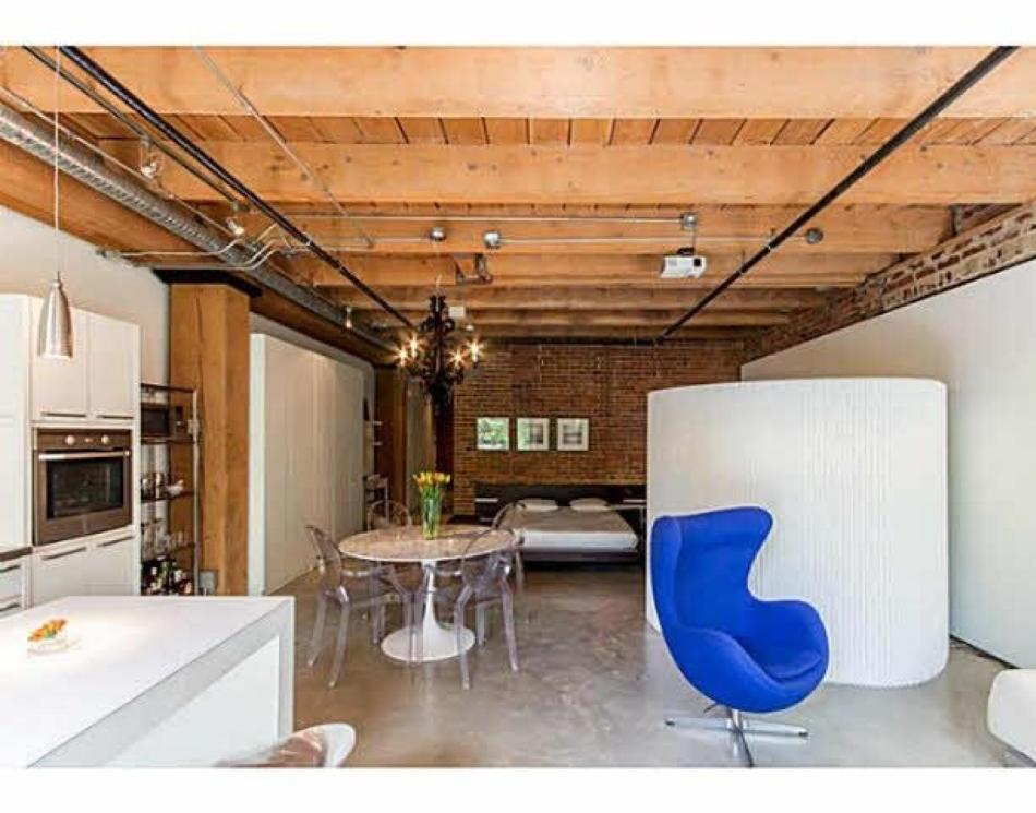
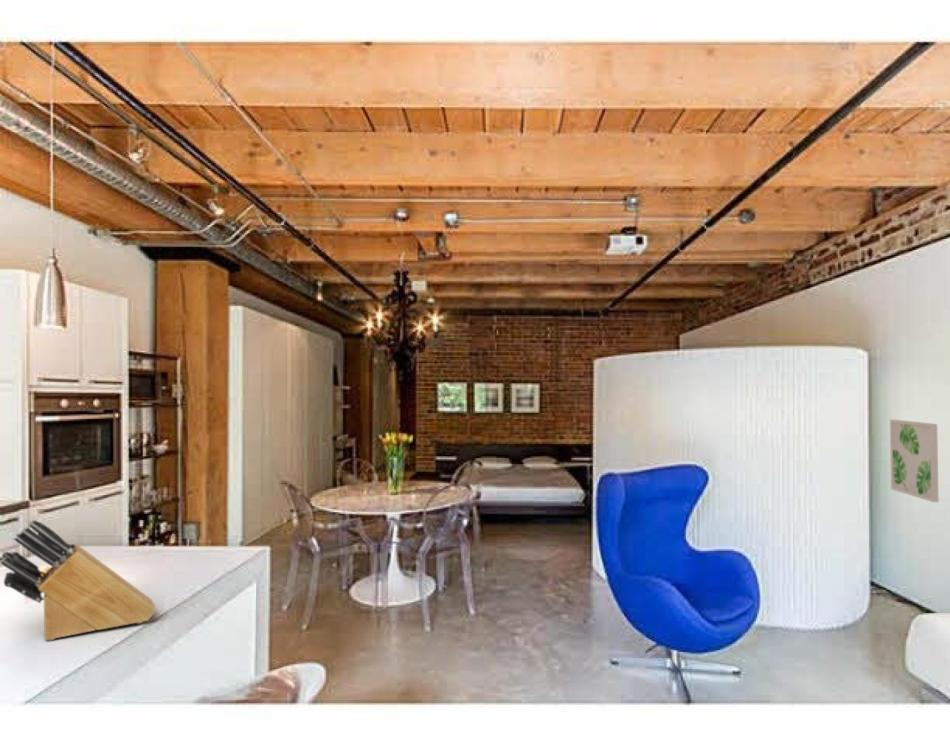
+ wall art [889,419,940,503]
+ knife block [0,519,158,641]
